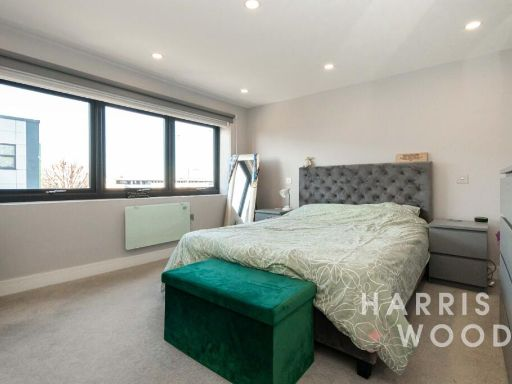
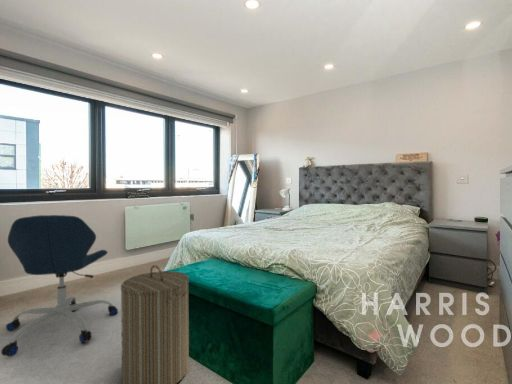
+ laundry hamper [120,264,190,384]
+ office chair [0,214,119,357]
